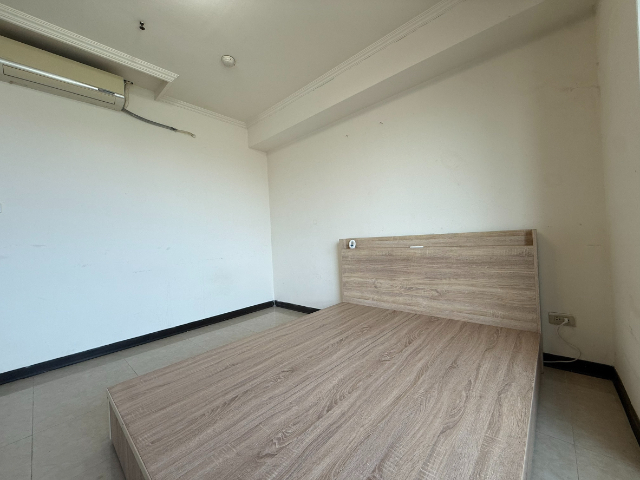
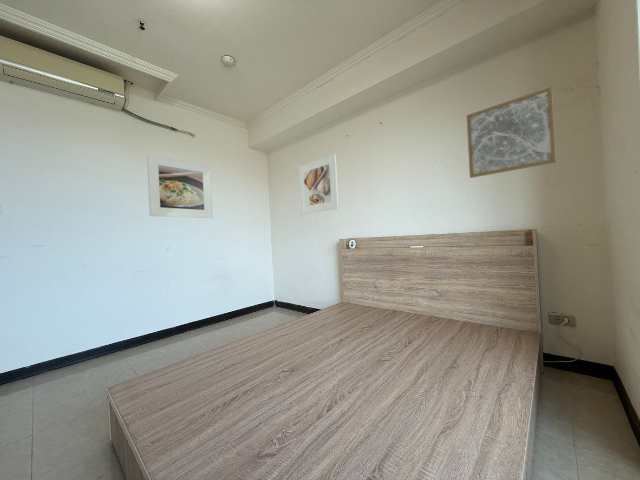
+ wall art [466,86,557,179]
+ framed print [146,153,214,219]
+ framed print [297,153,339,215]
